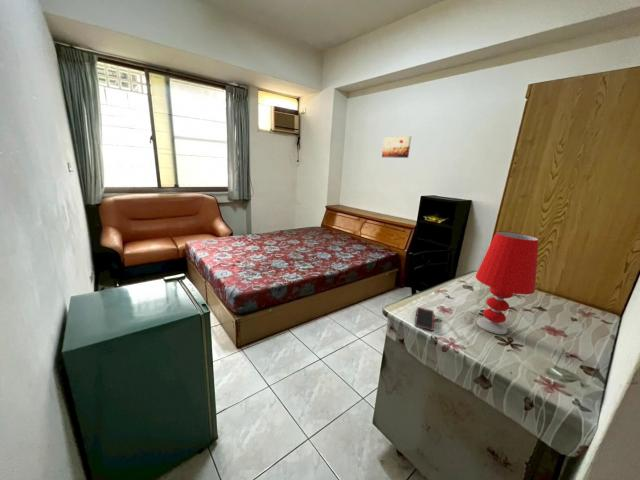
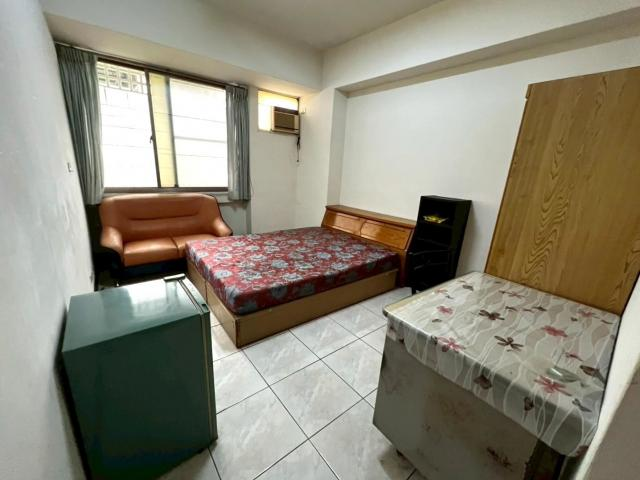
- table lamp [474,230,540,335]
- smartphone [414,306,435,332]
- wall art [381,135,412,159]
